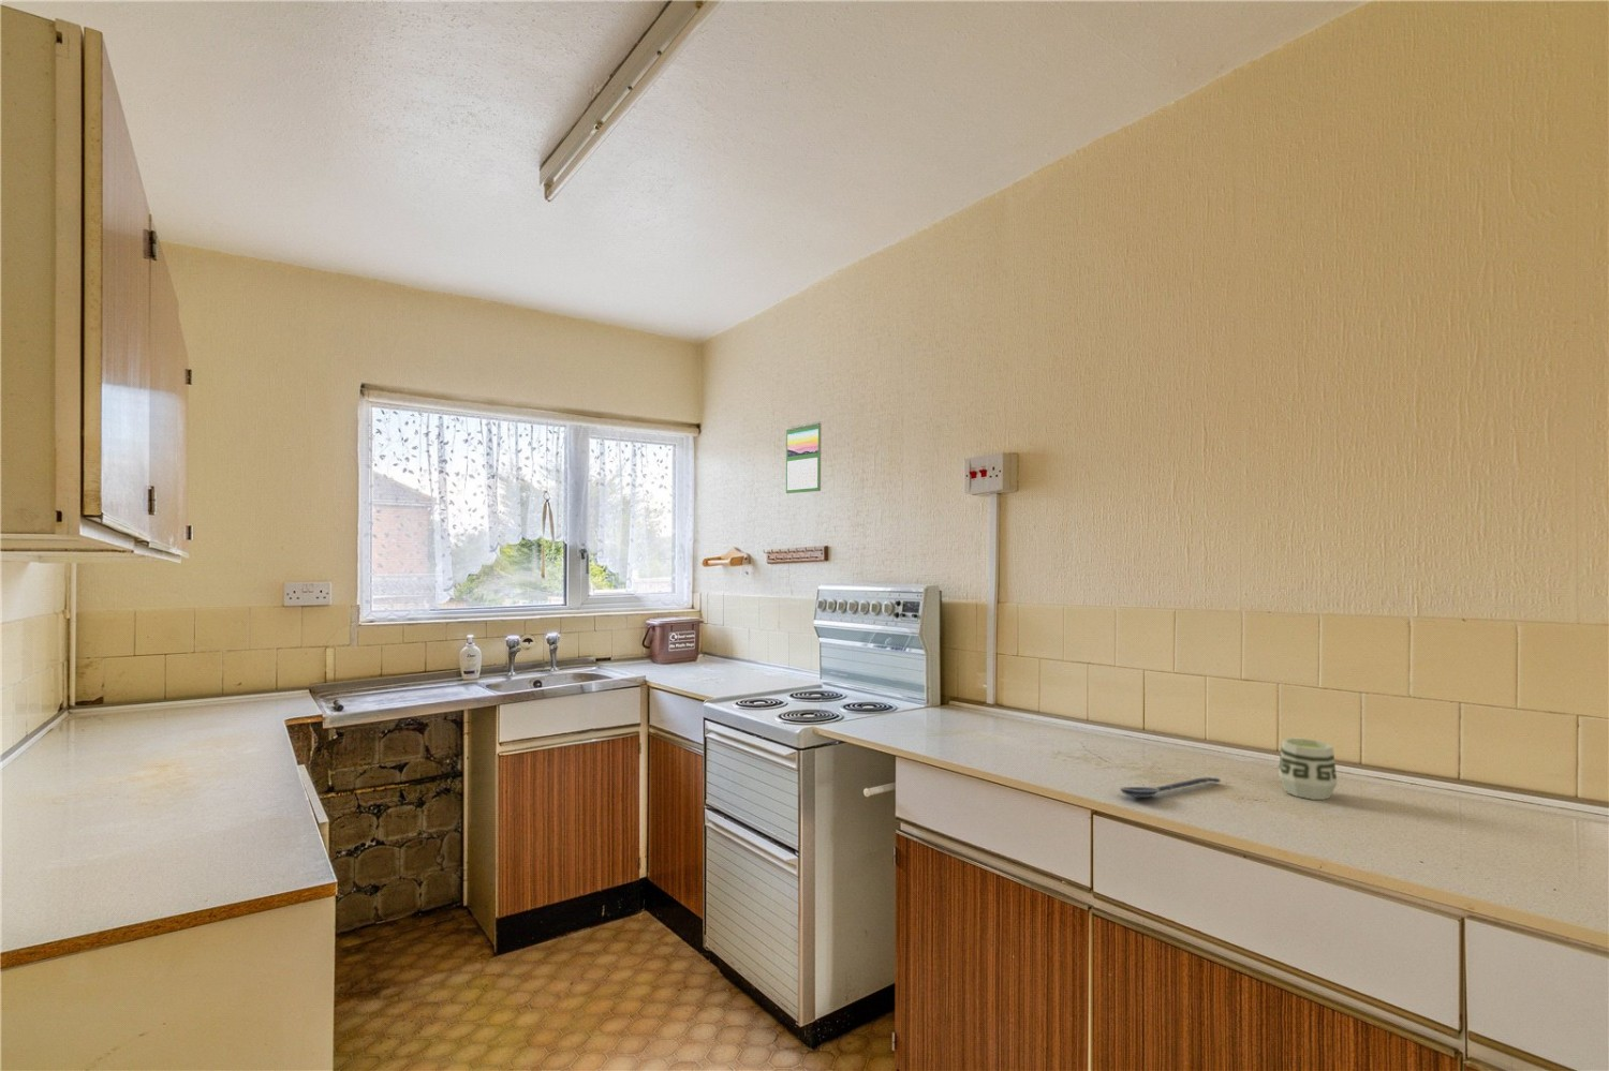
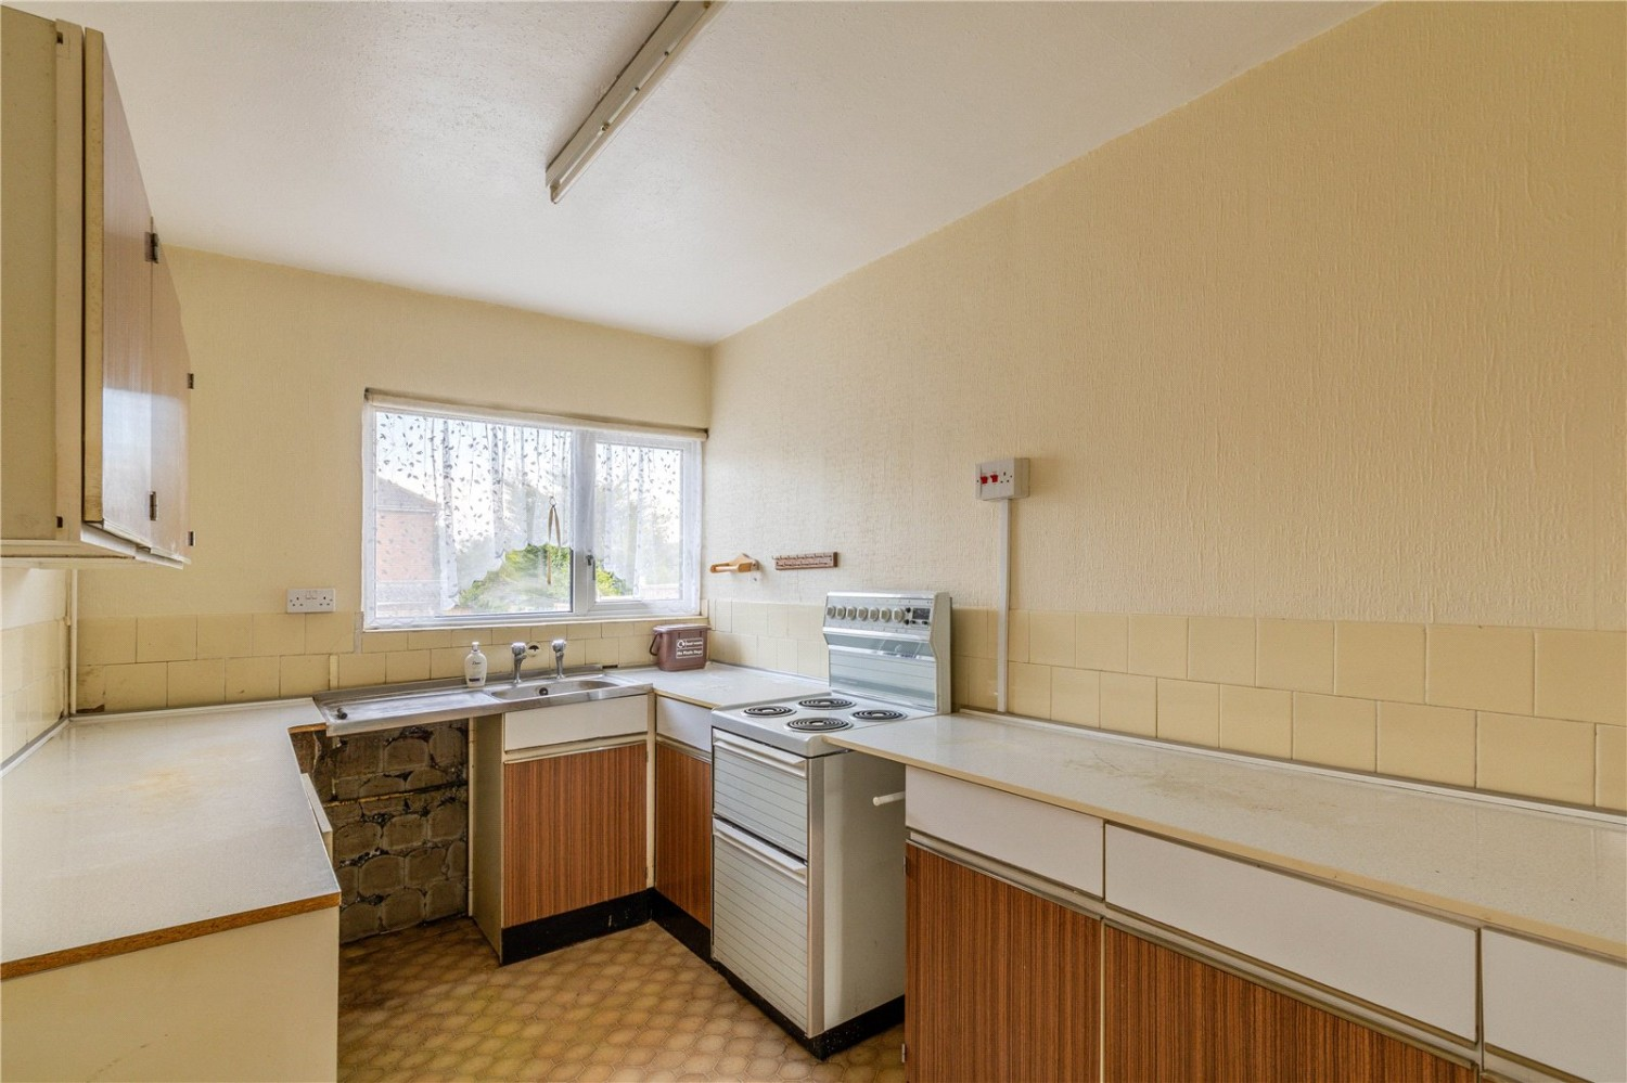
- spoon [1118,776,1222,798]
- cup [1278,736,1339,801]
- calendar [785,421,821,494]
